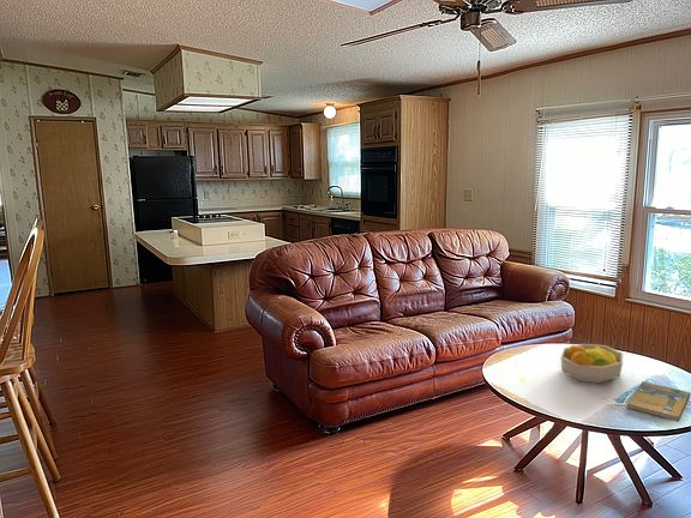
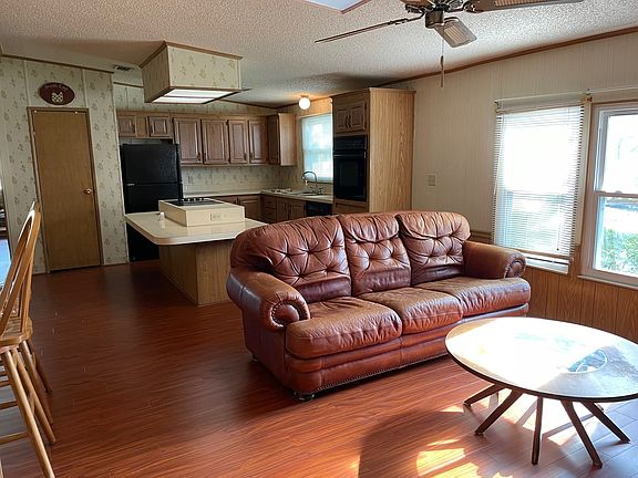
- fruit bowl [559,343,625,385]
- booklet [625,380,691,422]
